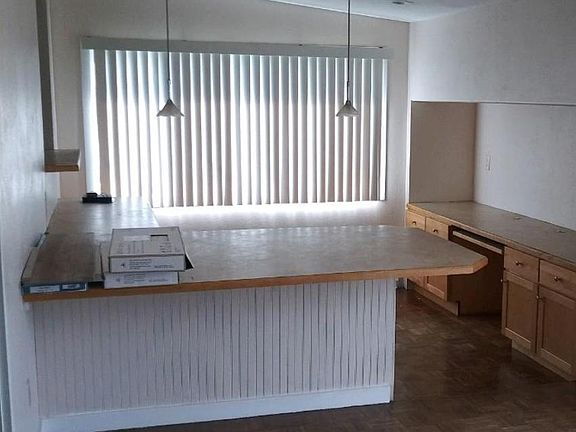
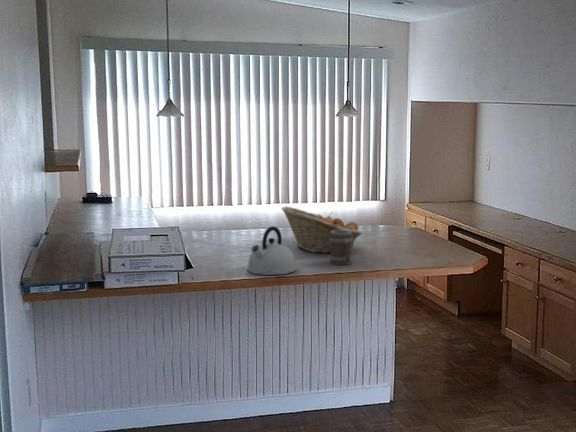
+ barrel [329,230,353,266]
+ kettle [246,225,298,276]
+ fruit basket [281,205,363,254]
